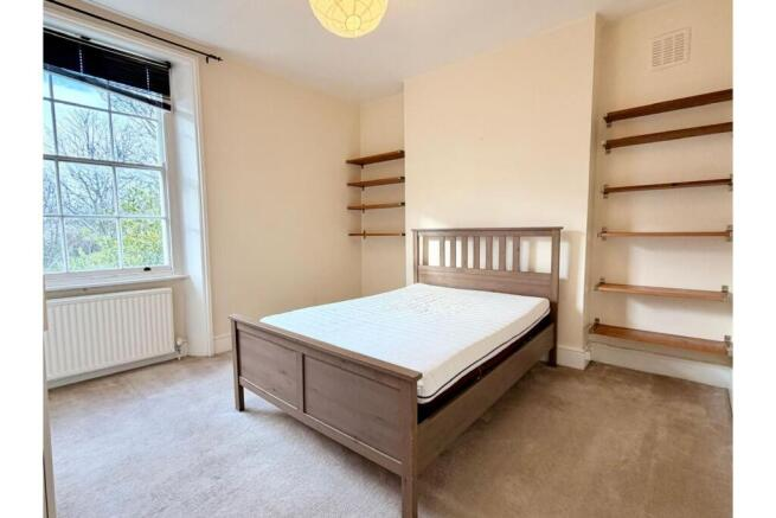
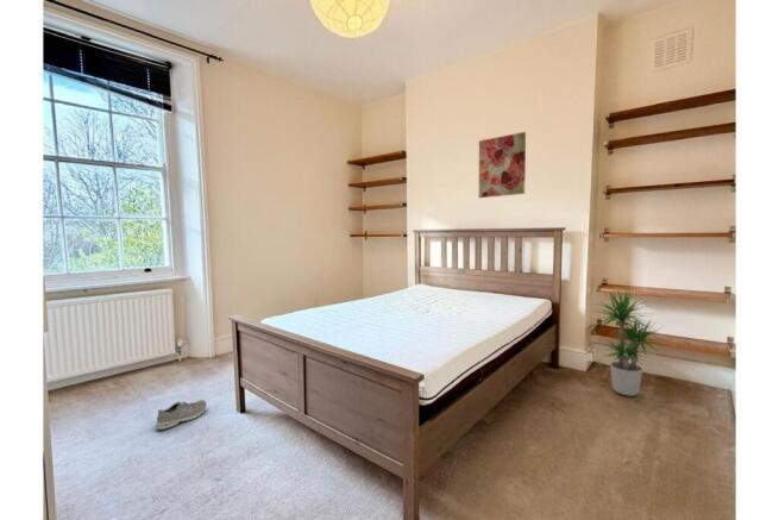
+ wall art [478,131,527,199]
+ sneaker [155,399,208,431]
+ potted plant [591,288,668,397]
